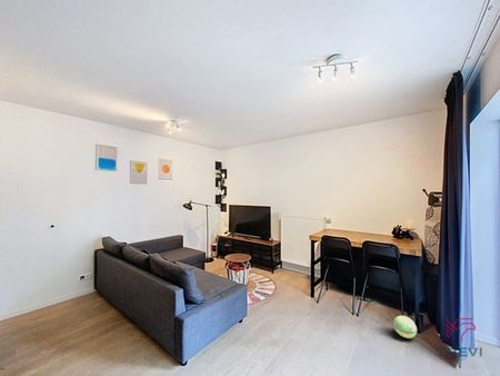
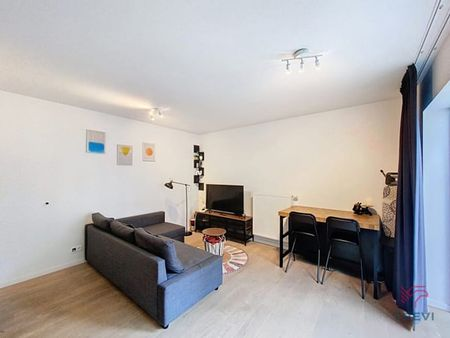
- ball [392,315,418,339]
